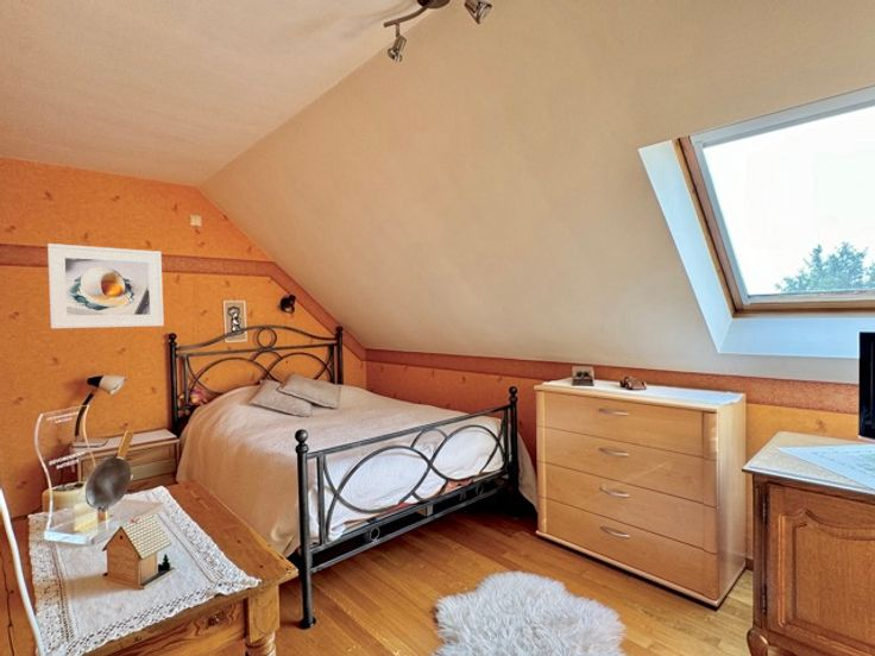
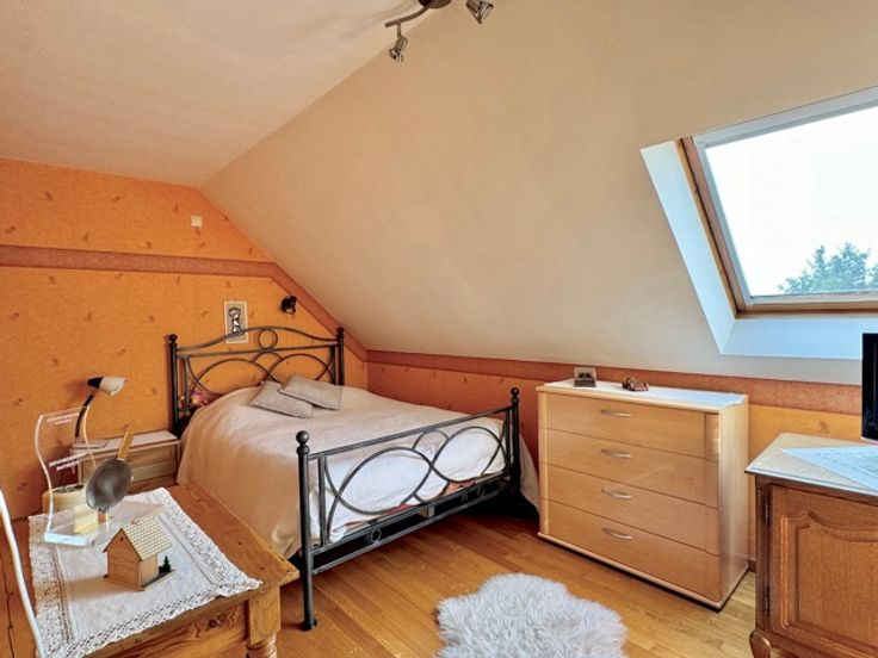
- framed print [46,242,165,329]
